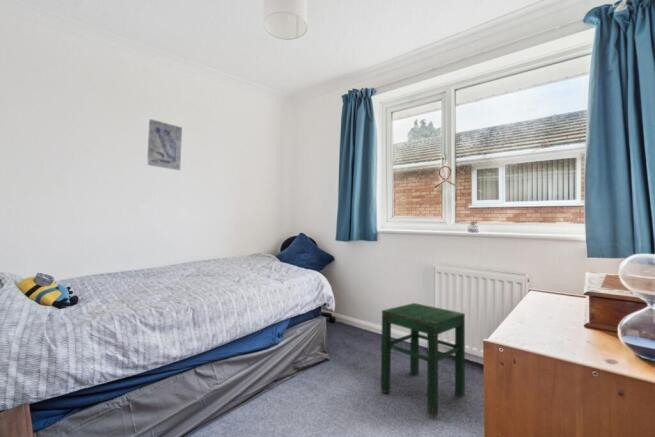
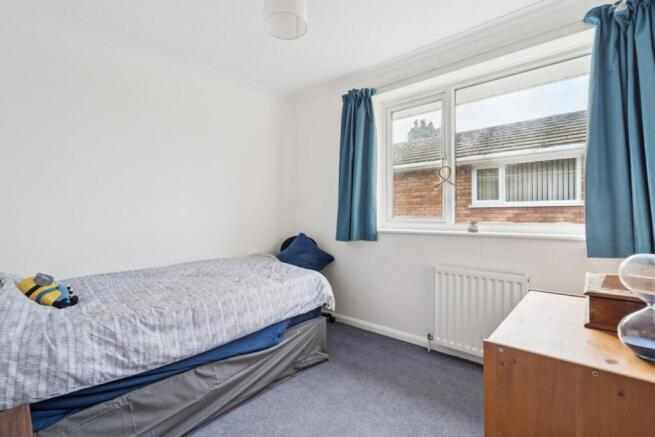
- wall art [146,118,183,171]
- stool [380,302,466,418]
